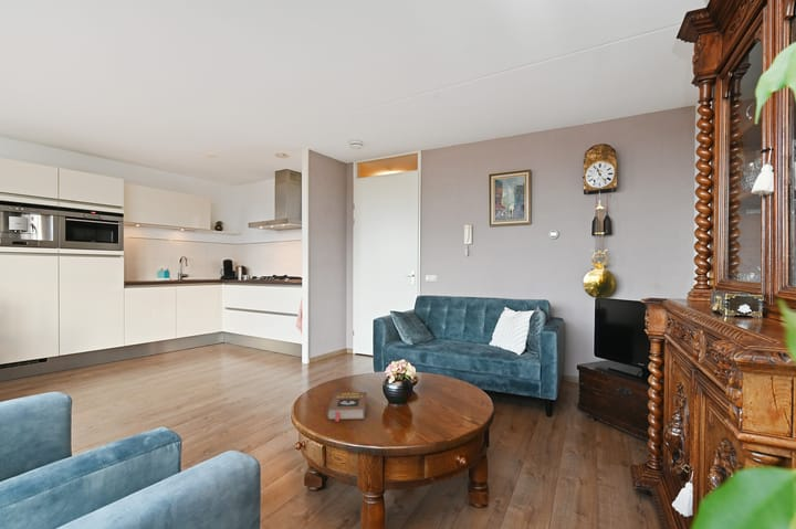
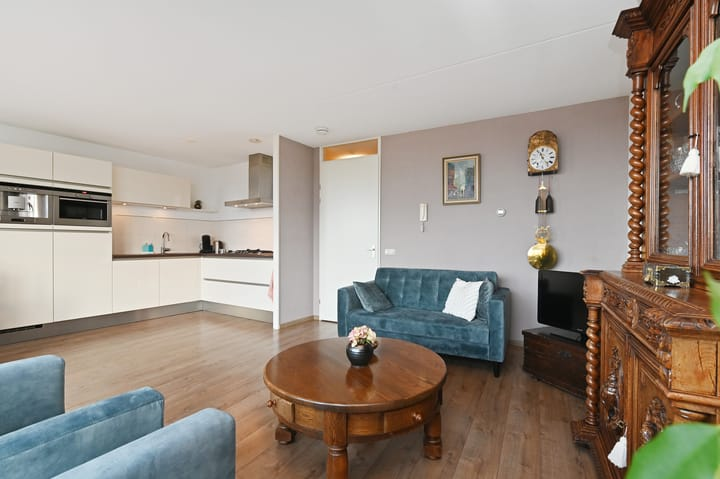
- book [326,391,368,423]
